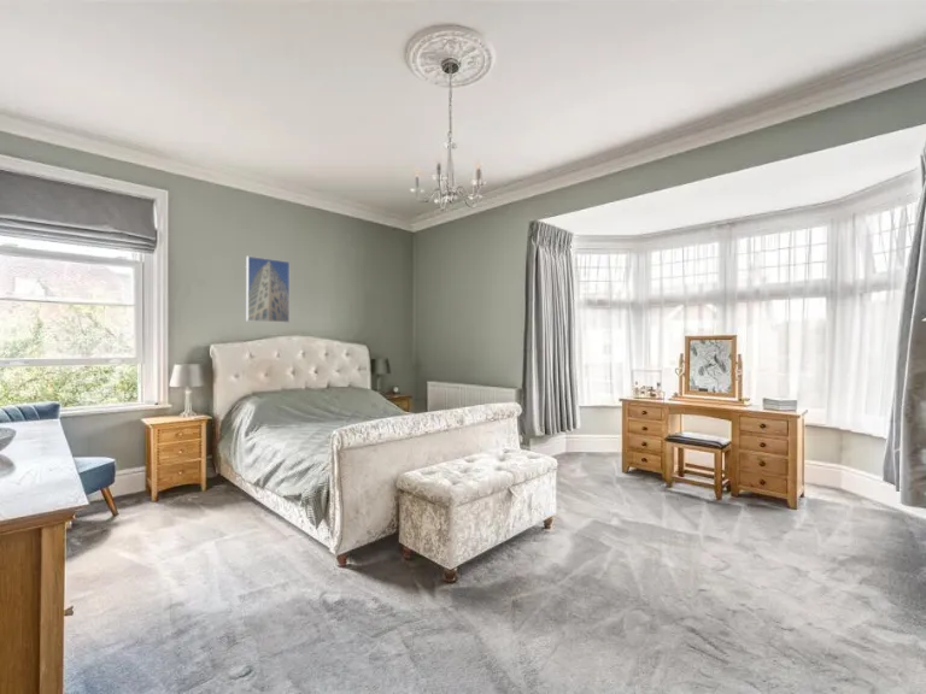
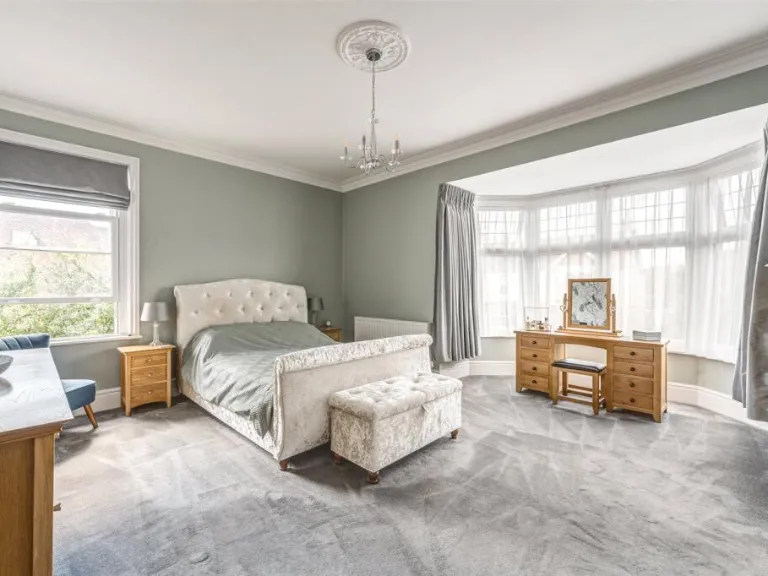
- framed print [245,255,291,324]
